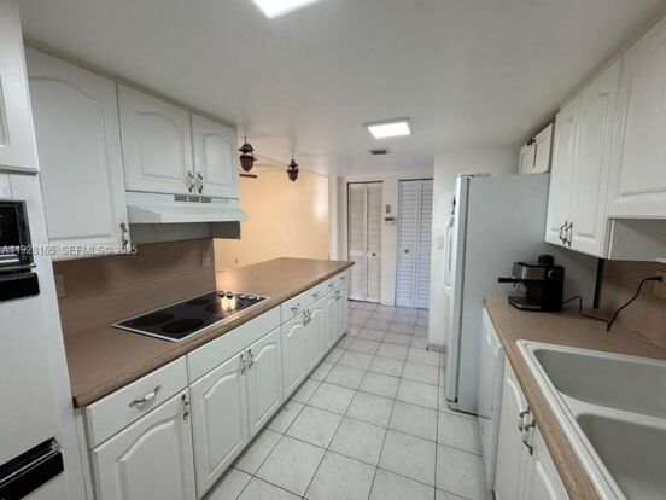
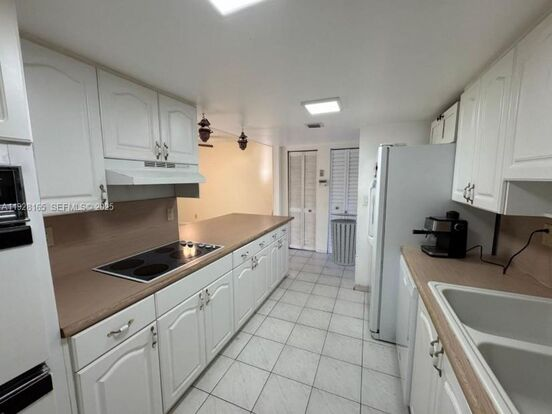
+ trash can [329,210,358,267]
